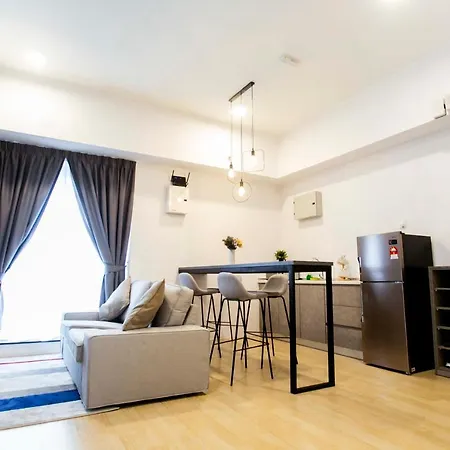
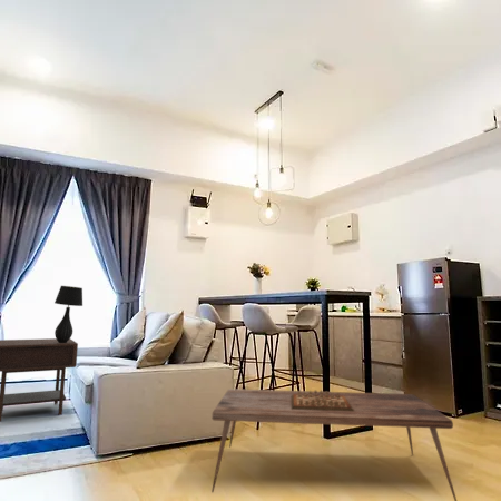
+ coffee table [210,387,458,501]
+ table lamp [53,285,84,343]
+ side table [0,337,79,423]
